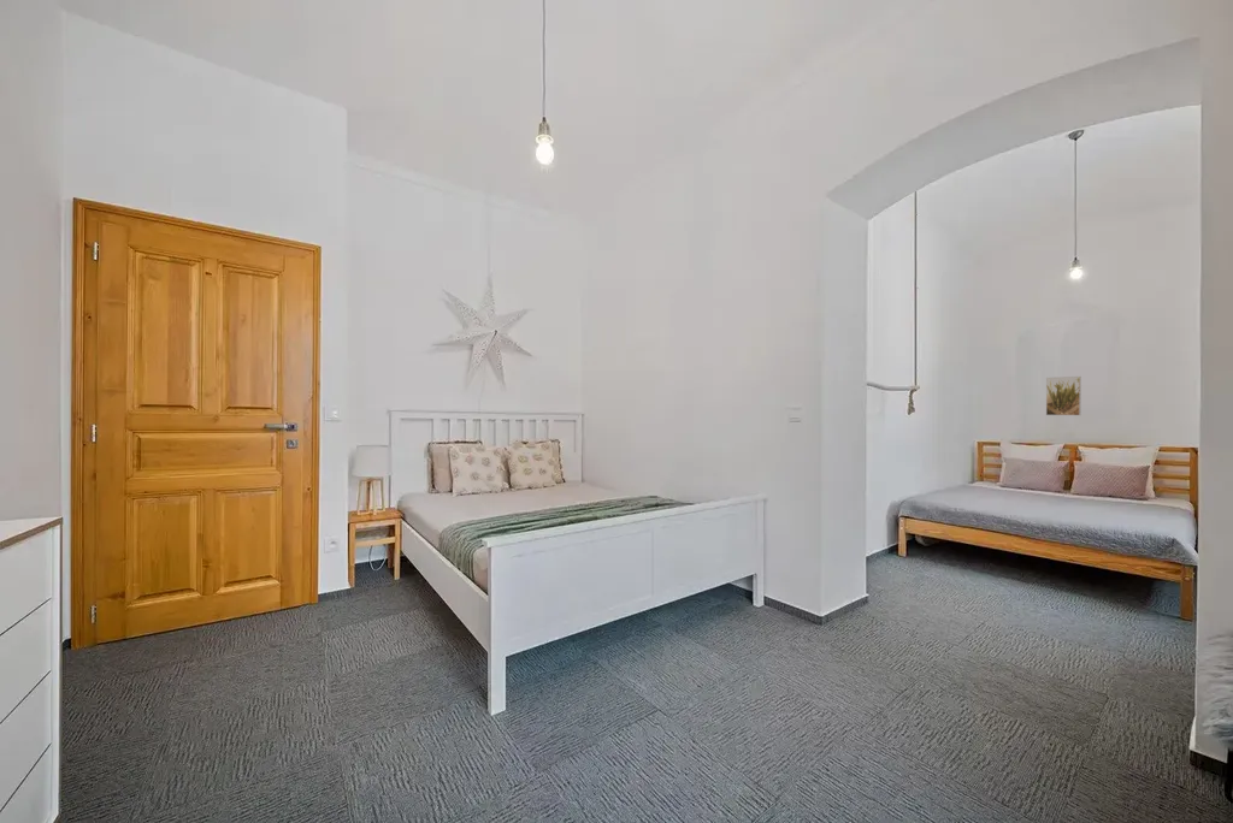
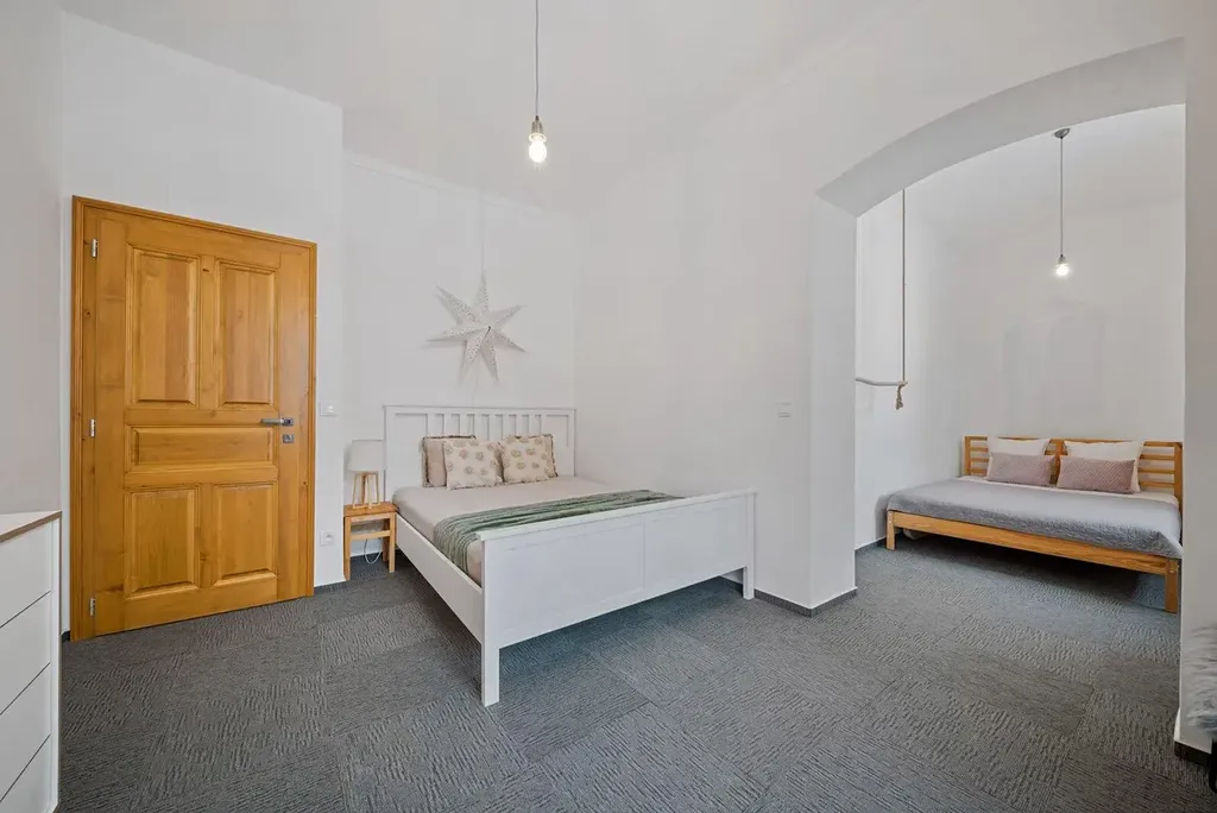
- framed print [1045,375,1082,416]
